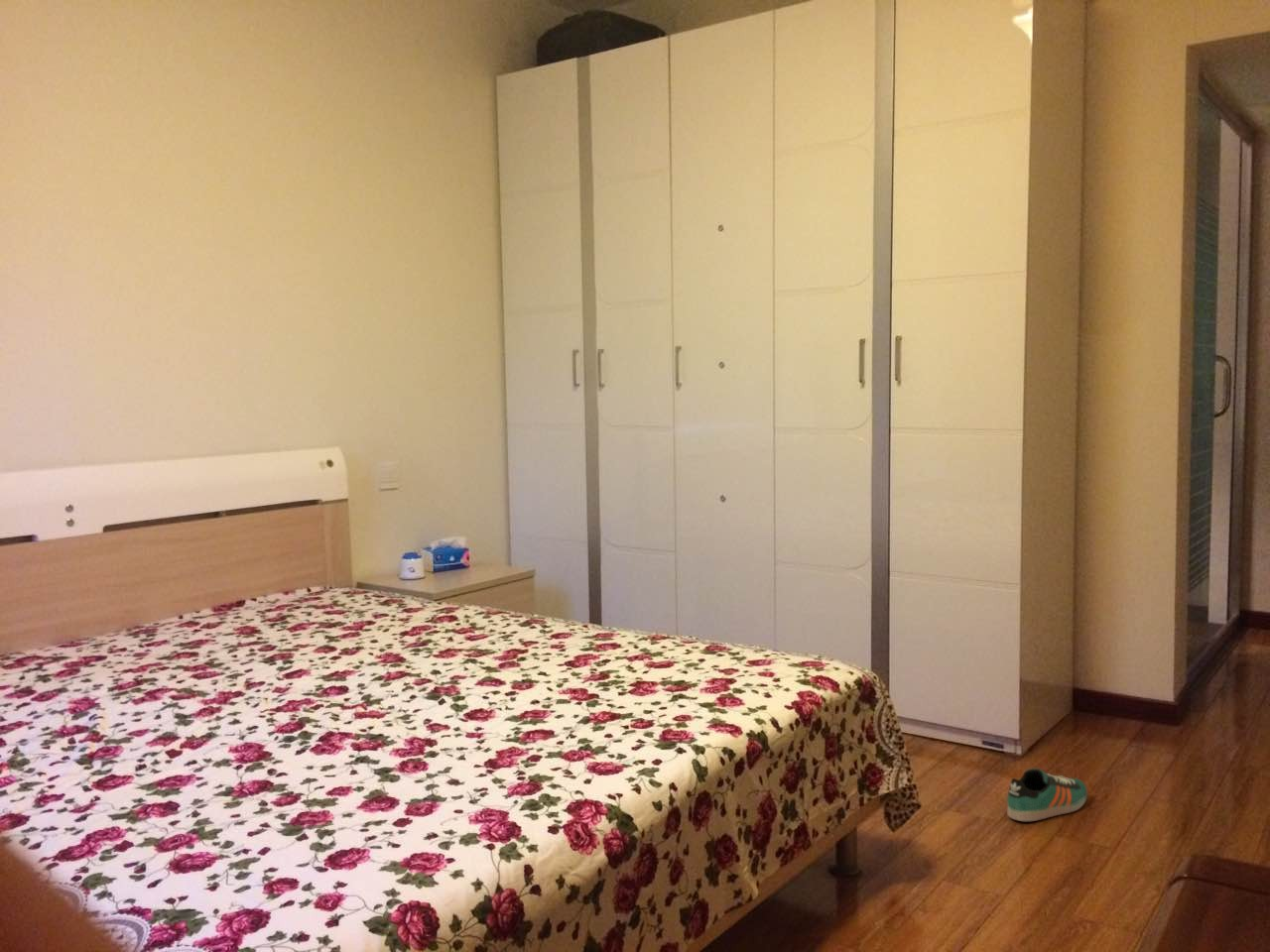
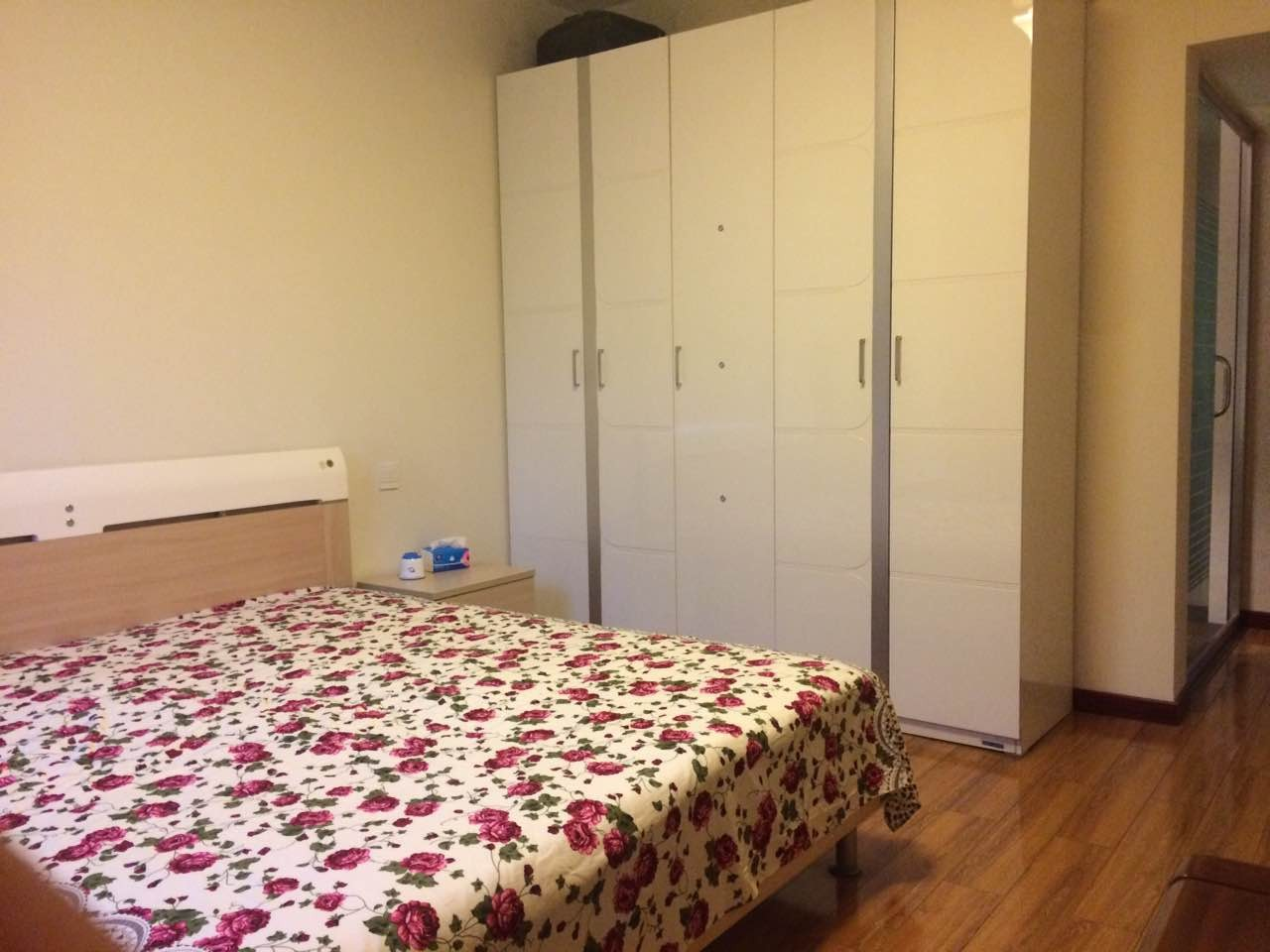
- sneaker [1006,768,1088,822]
